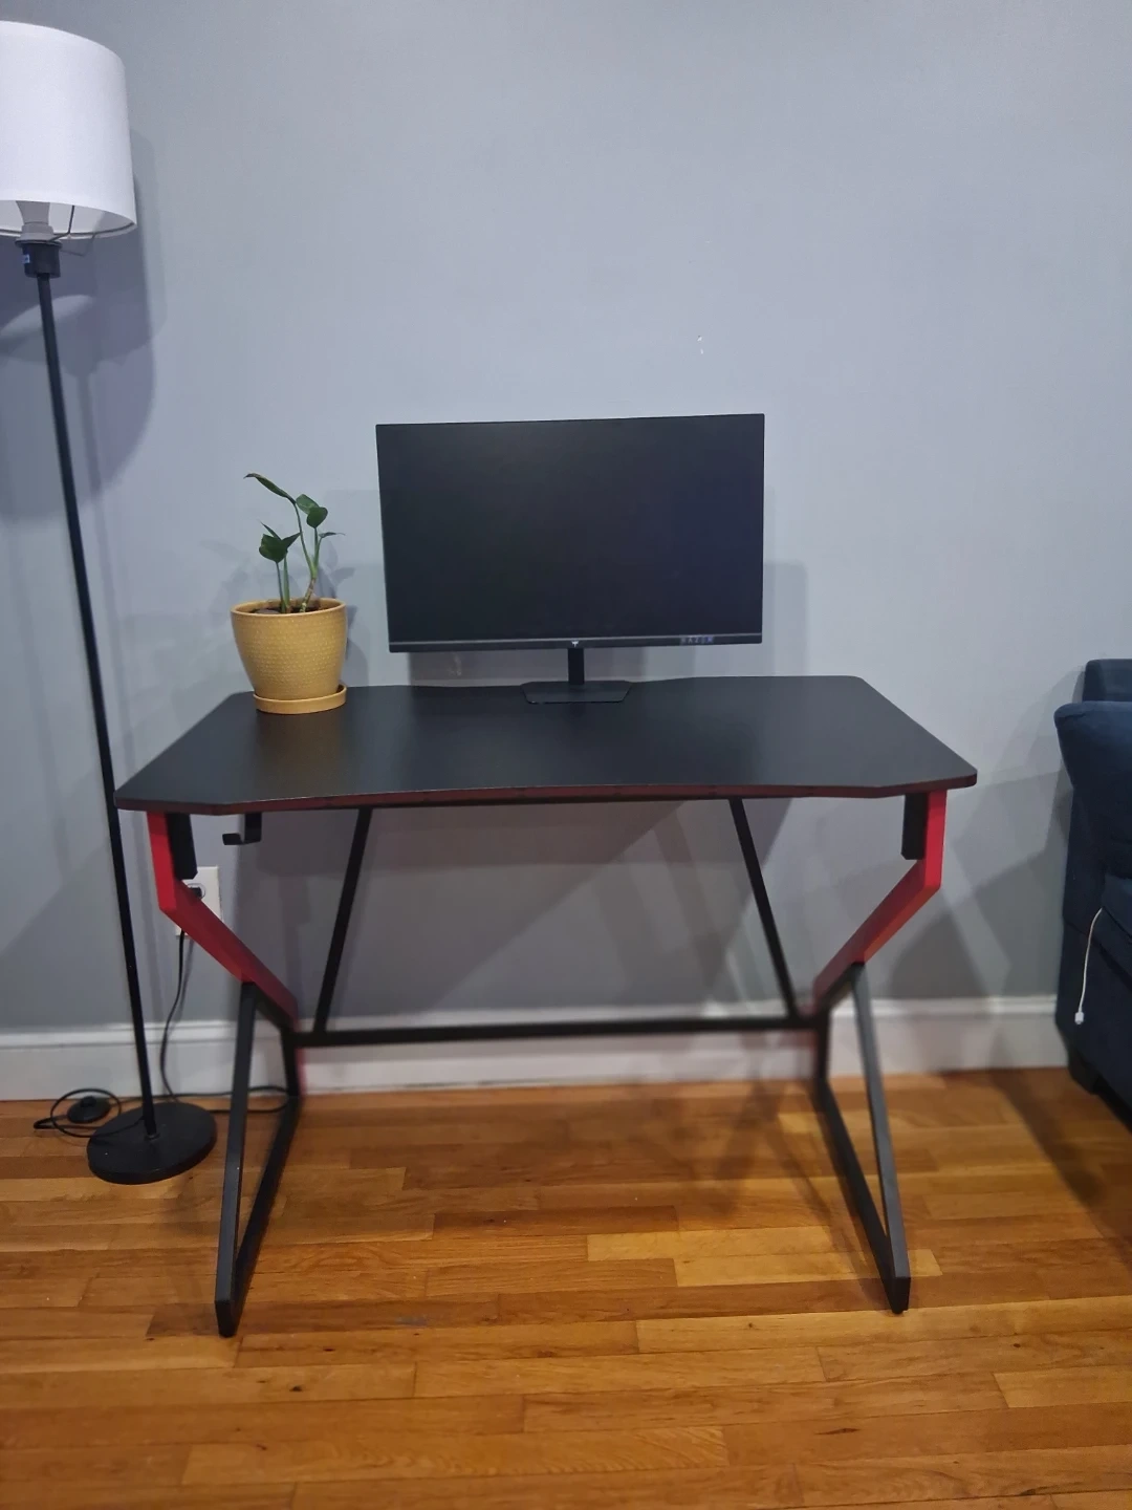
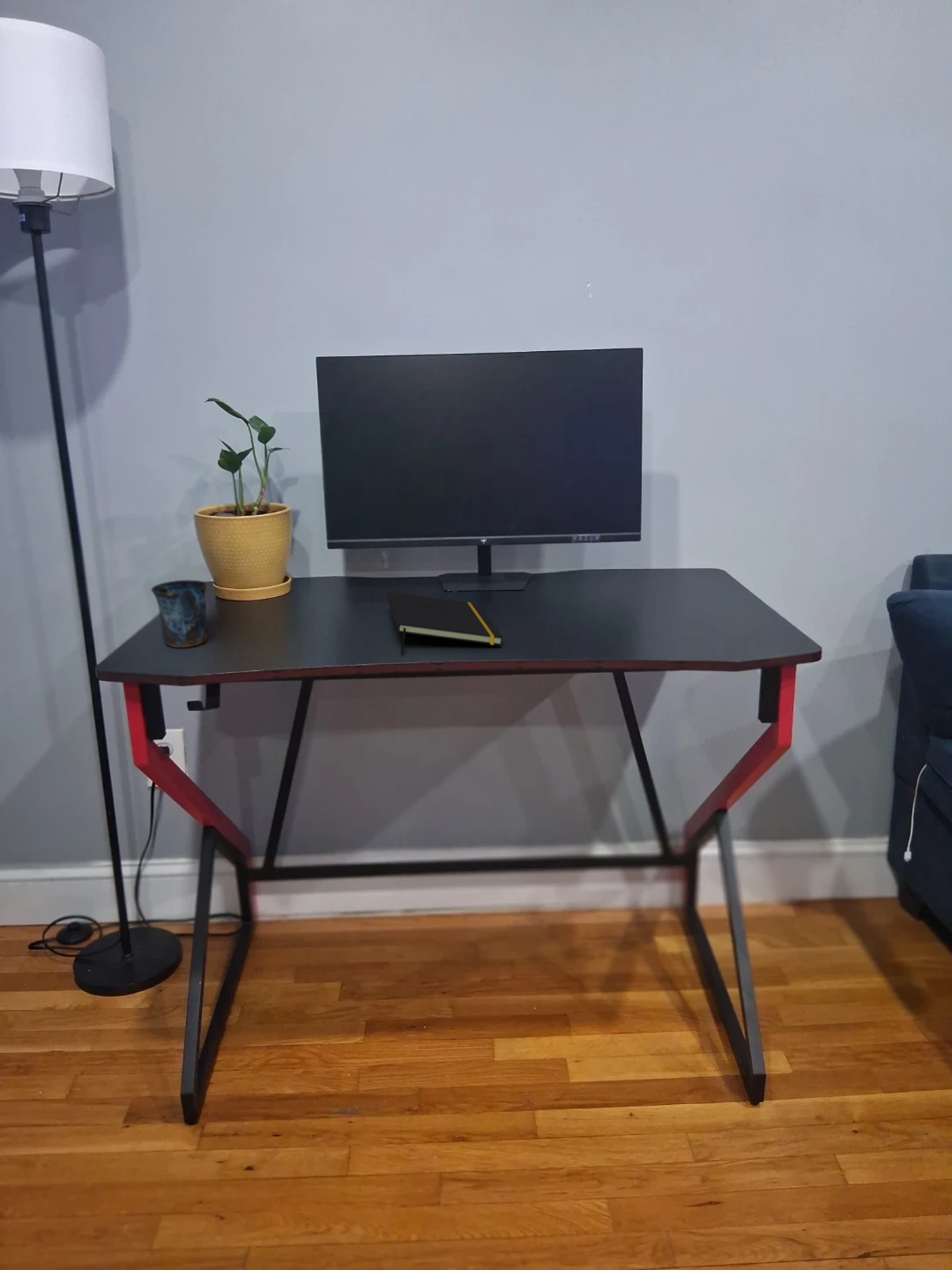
+ notepad [386,591,504,654]
+ mug [150,579,208,648]
